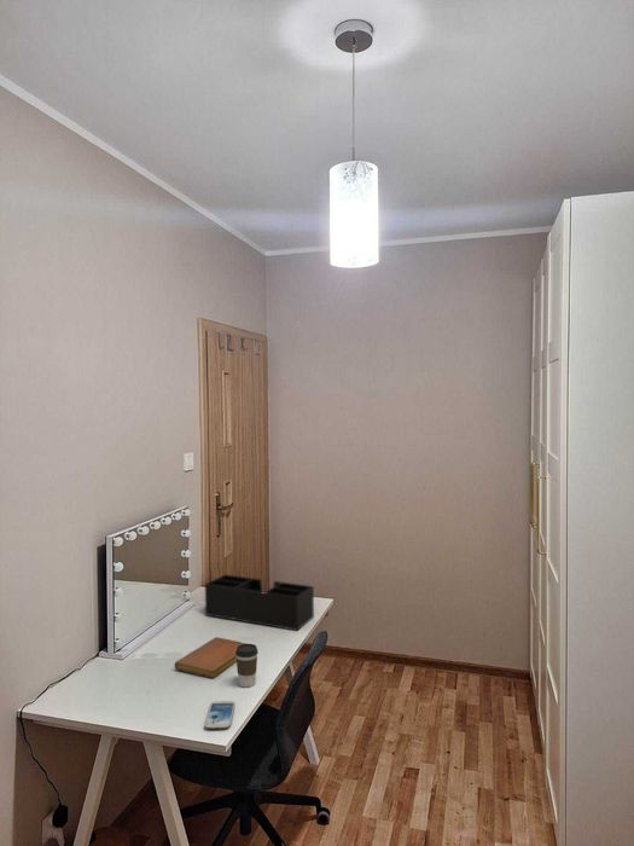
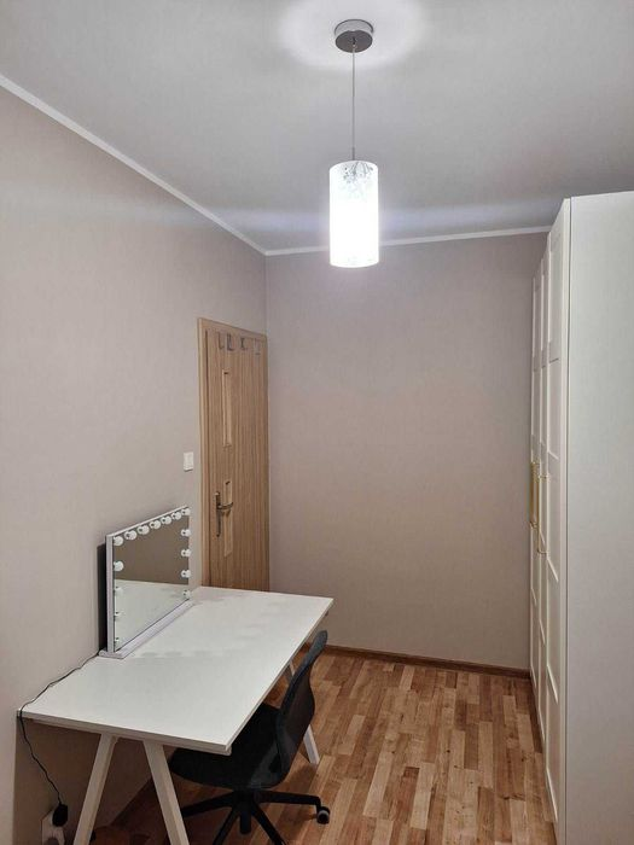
- coffee cup [235,643,258,688]
- smartphone [204,700,237,730]
- notebook [174,636,249,679]
- desk organizer [204,573,315,632]
